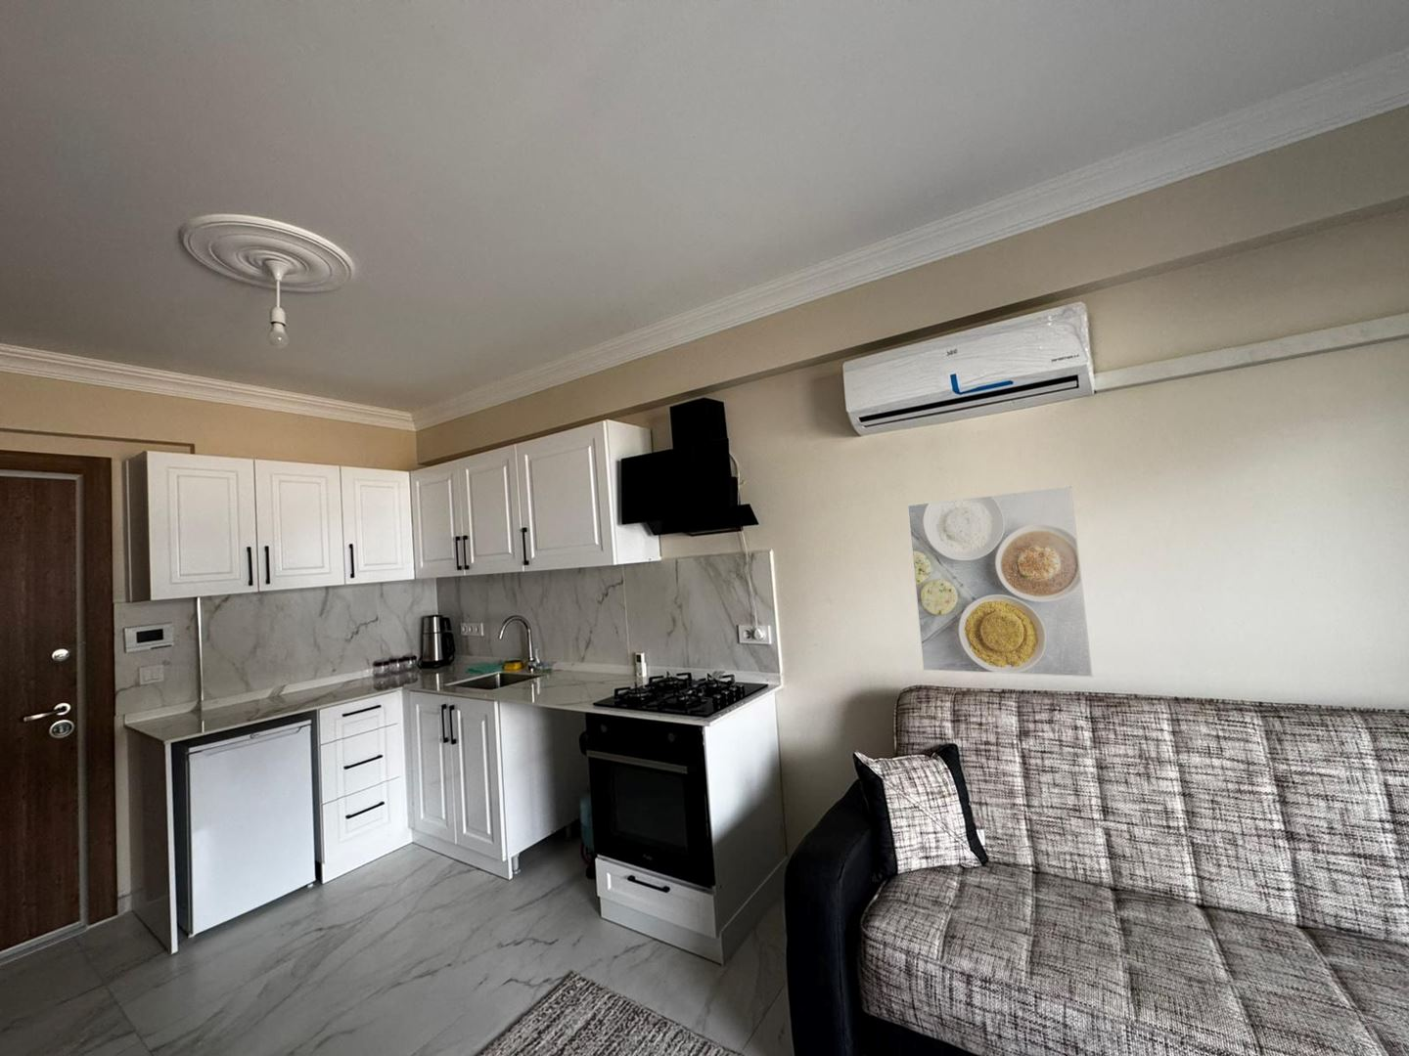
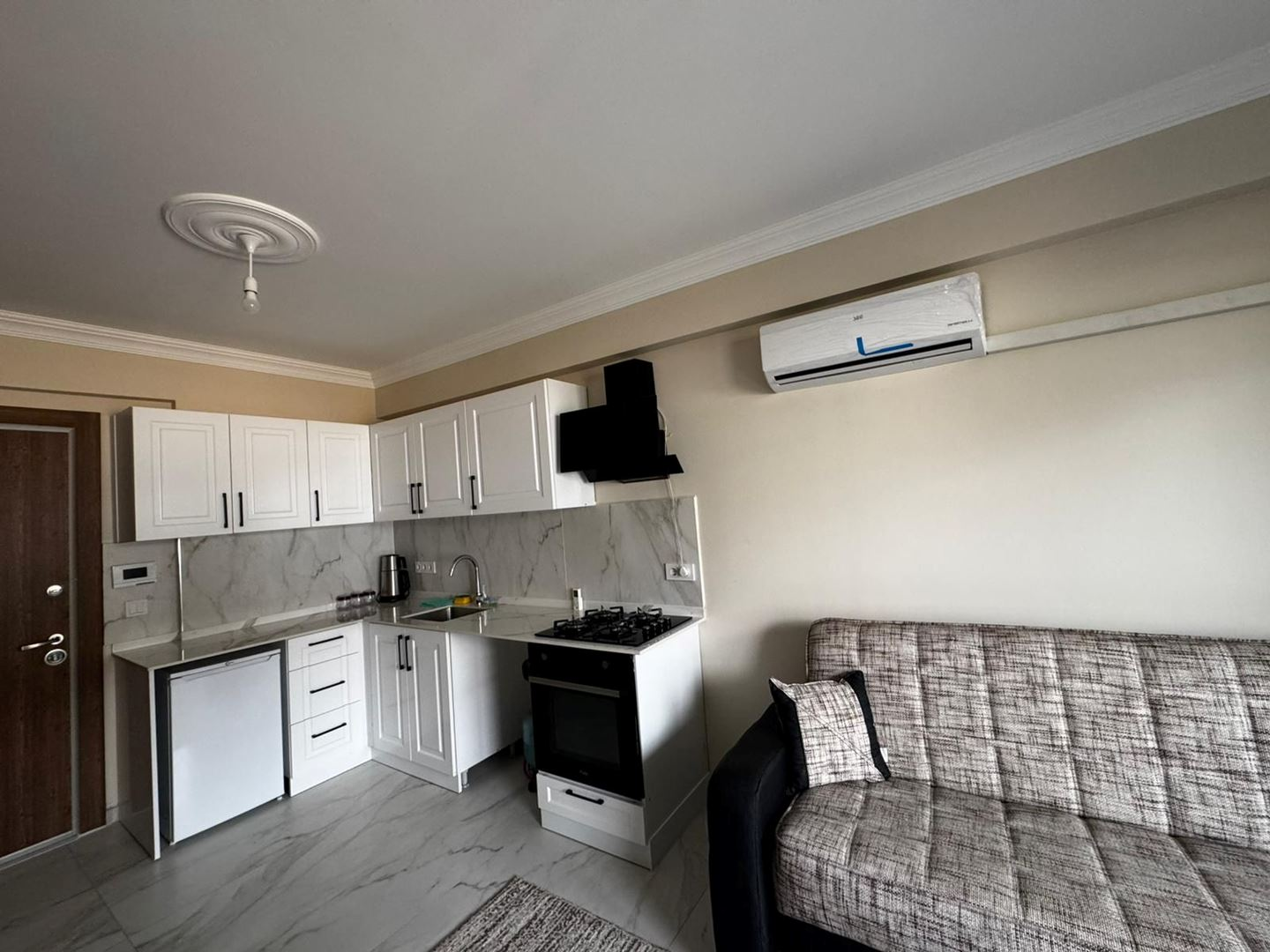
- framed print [906,486,1093,678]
